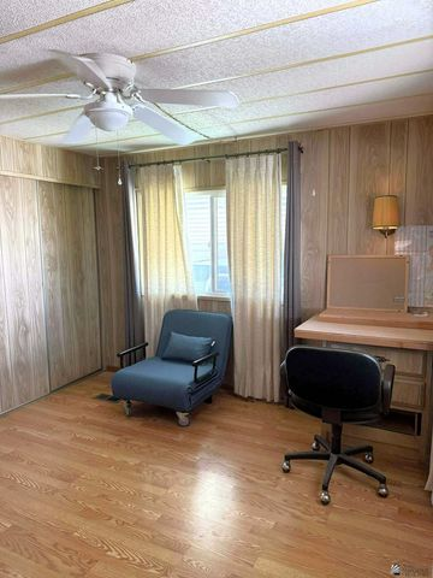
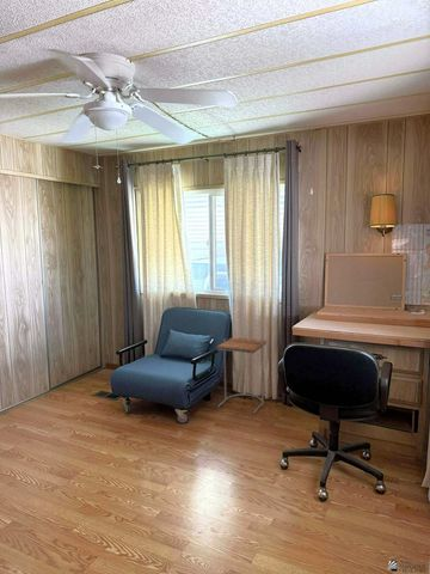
+ side table [215,336,268,415]
